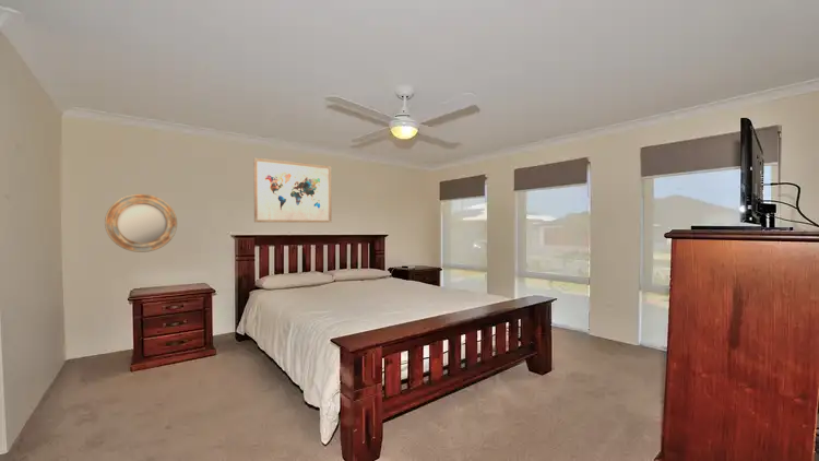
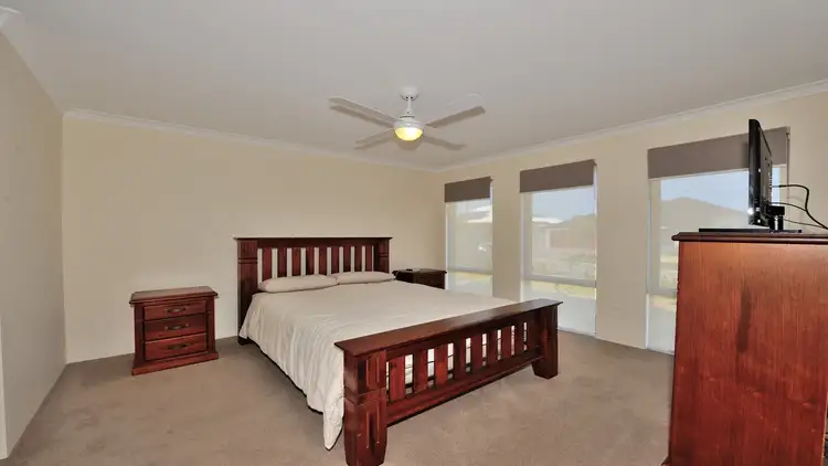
- home mirror [104,193,178,253]
- wall art [252,157,333,224]
